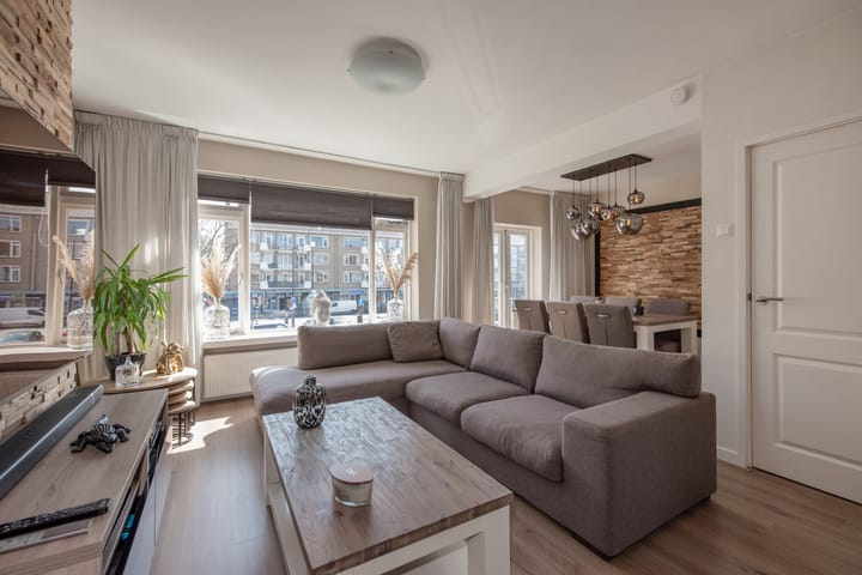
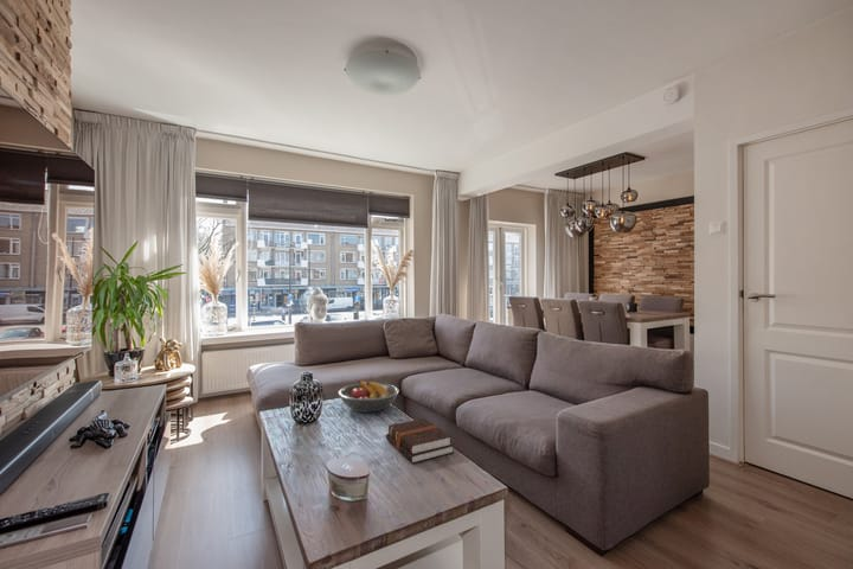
+ fruit bowl [338,379,400,414]
+ hardback book [385,417,455,465]
